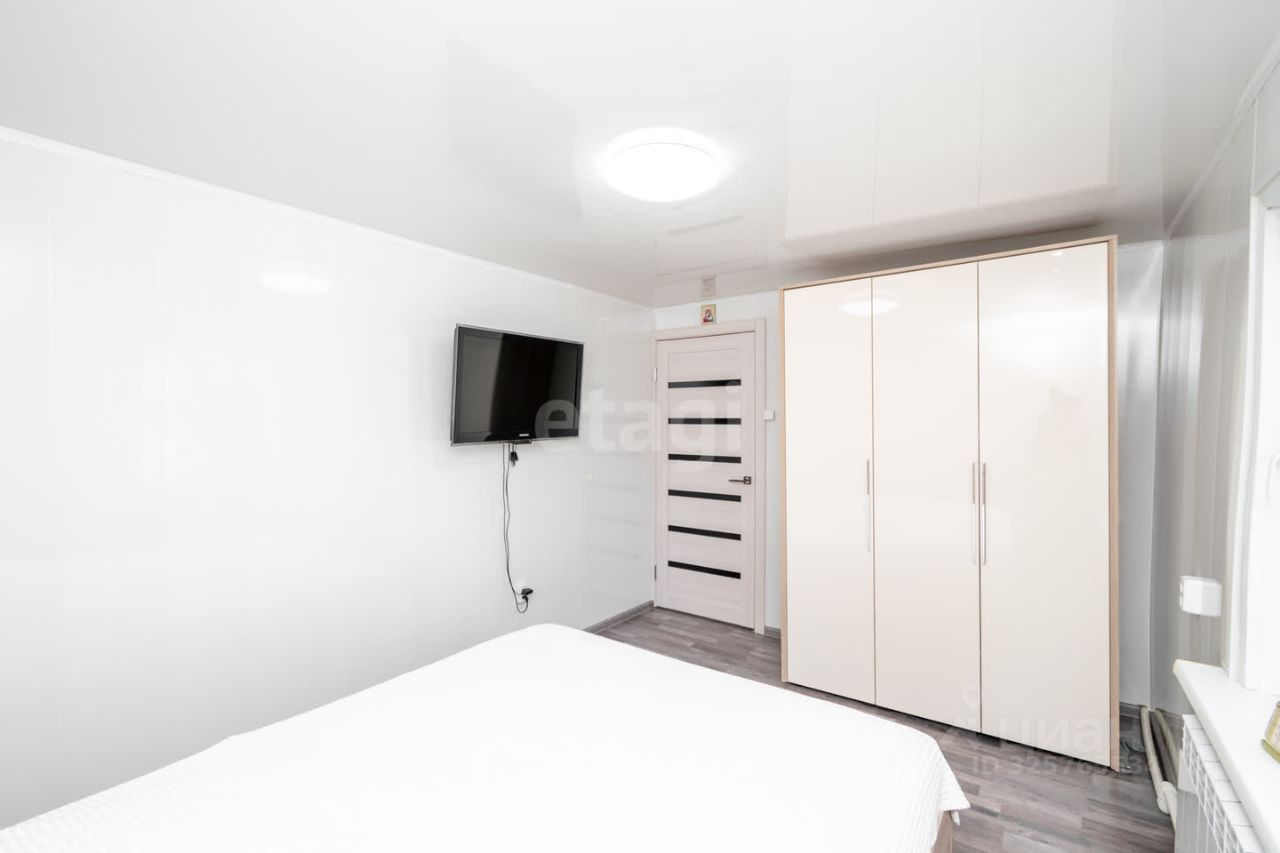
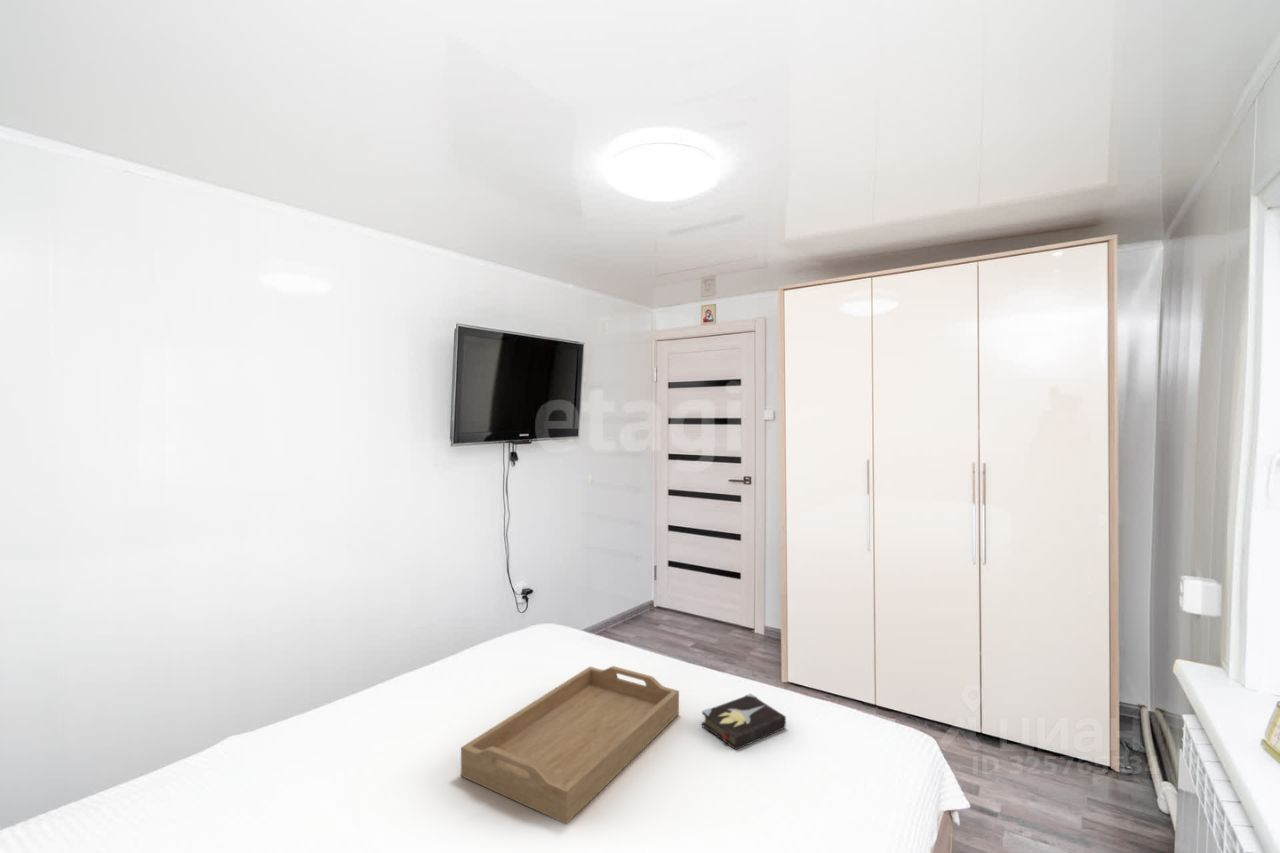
+ hardback book [700,692,787,751]
+ serving tray [460,665,680,825]
